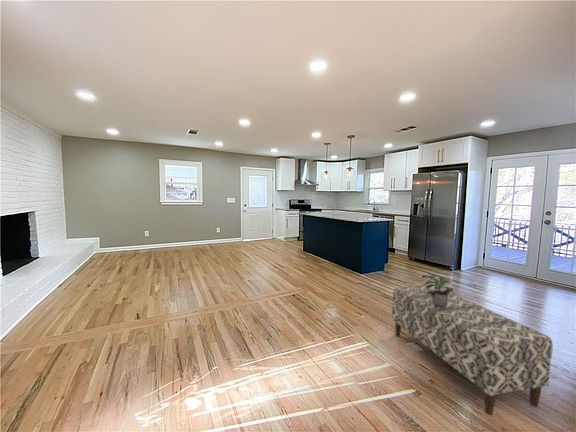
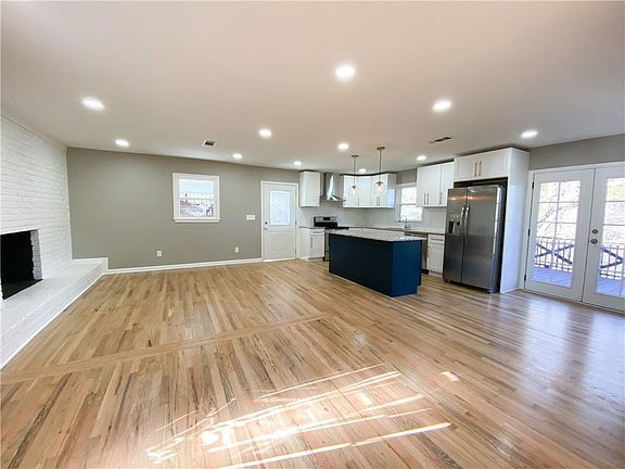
- potted plant [420,274,456,307]
- bench [391,285,554,416]
